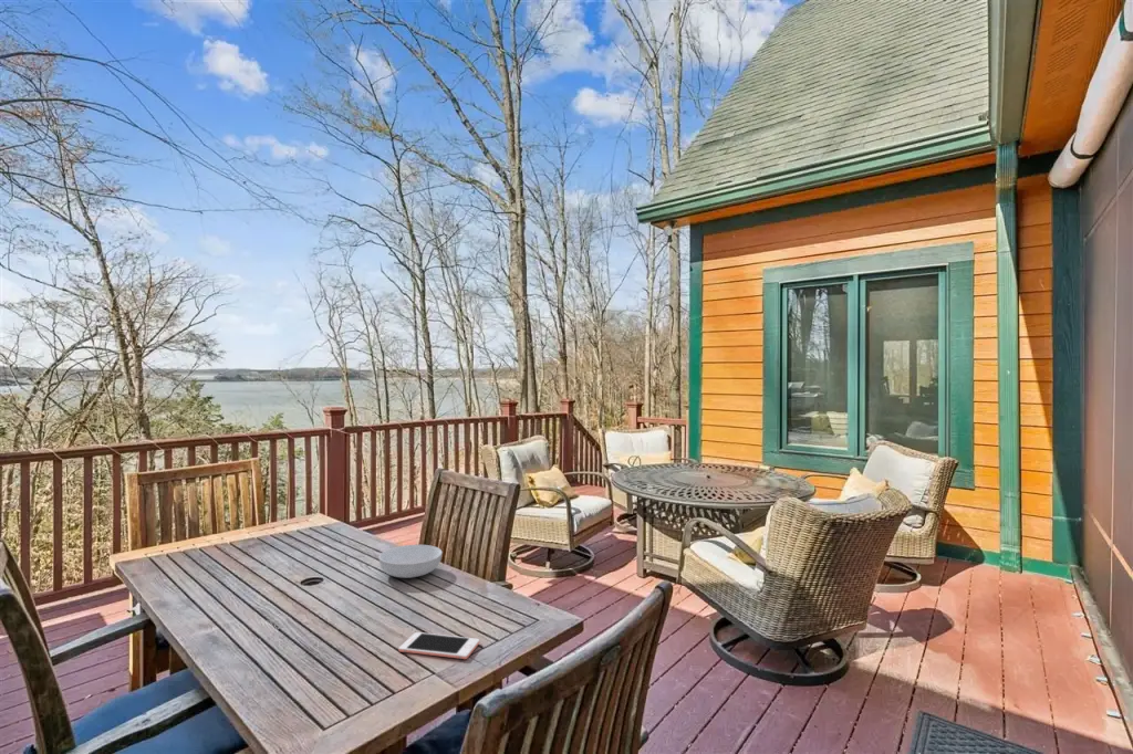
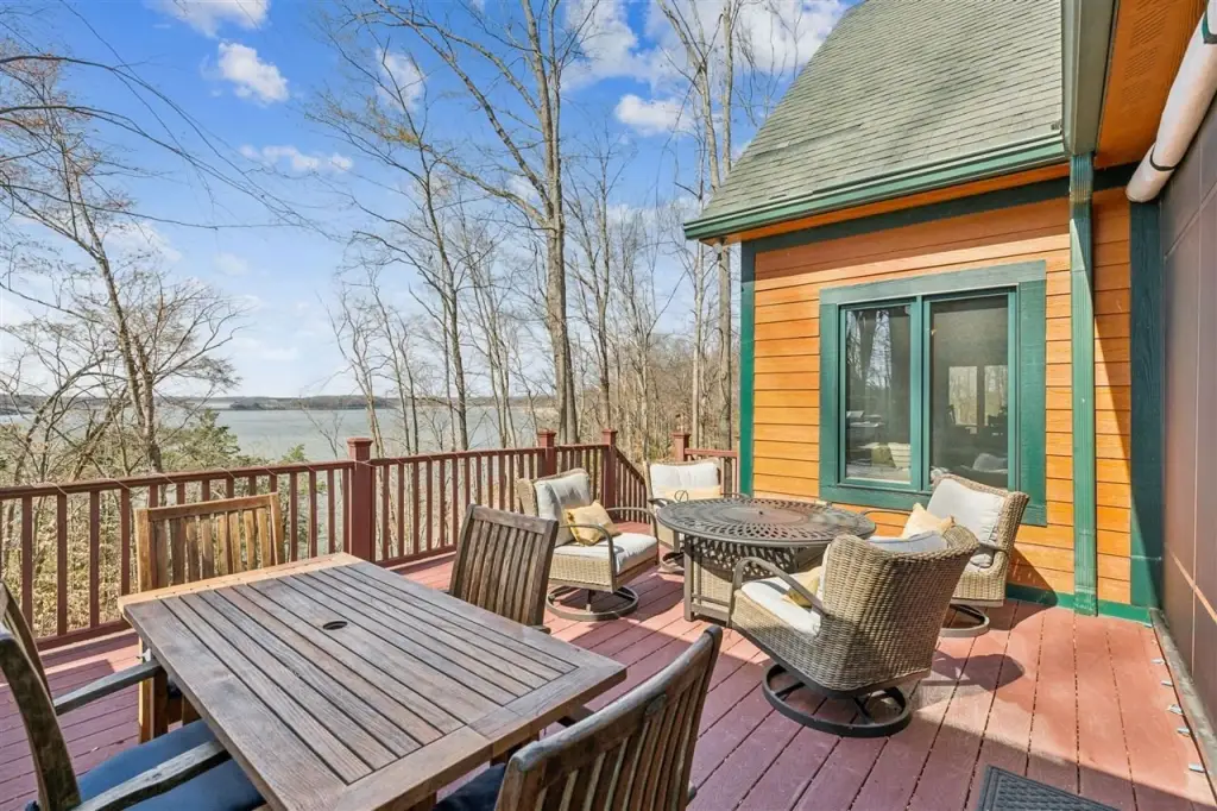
- cell phone [398,631,480,660]
- serving bowl [377,544,444,579]
